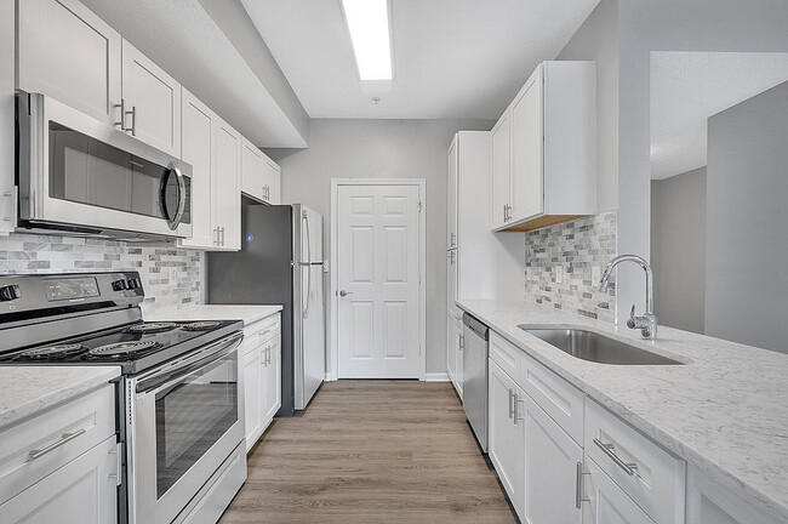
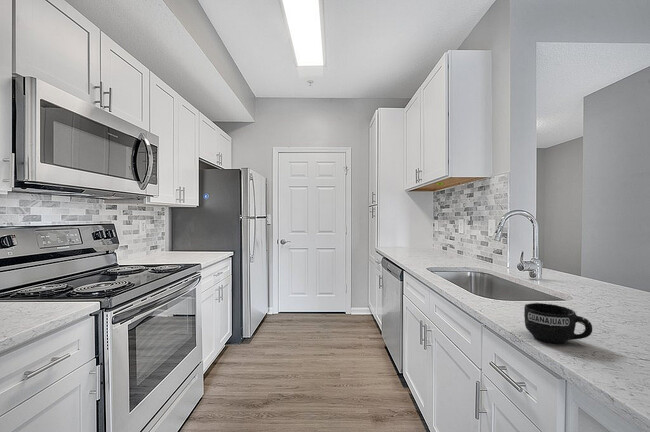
+ mug [523,302,593,344]
